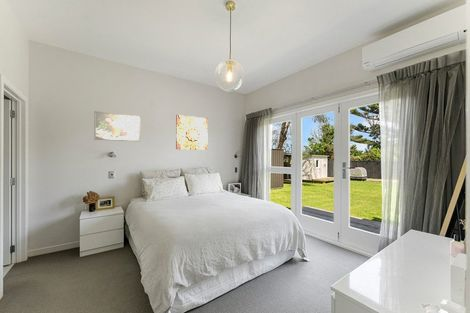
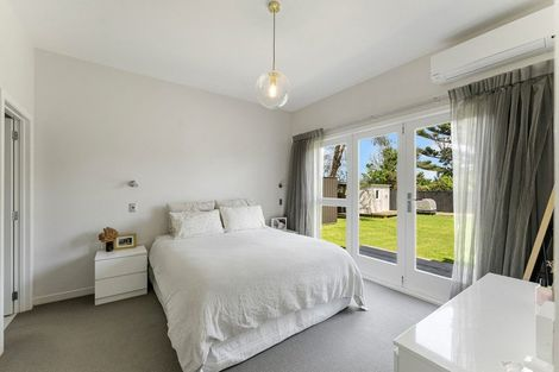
- wall art [175,114,209,151]
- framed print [94,110,141,142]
